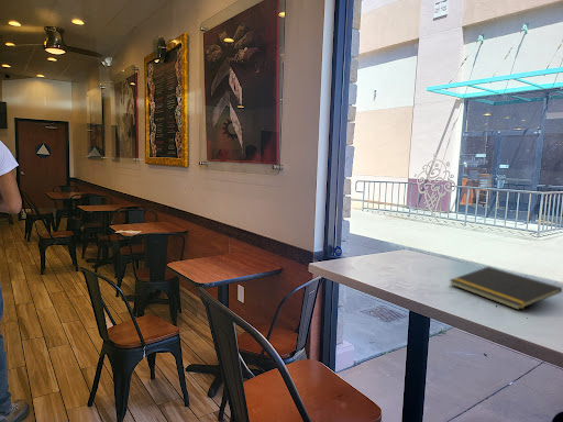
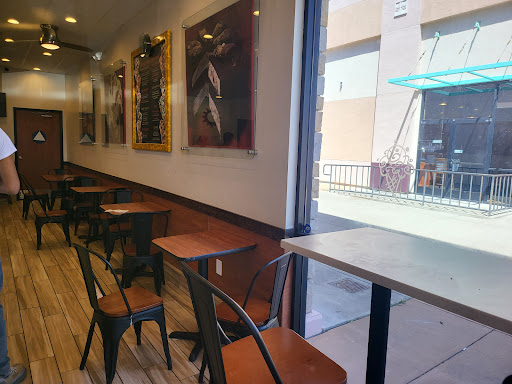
- notepad [449,266,563,311]
